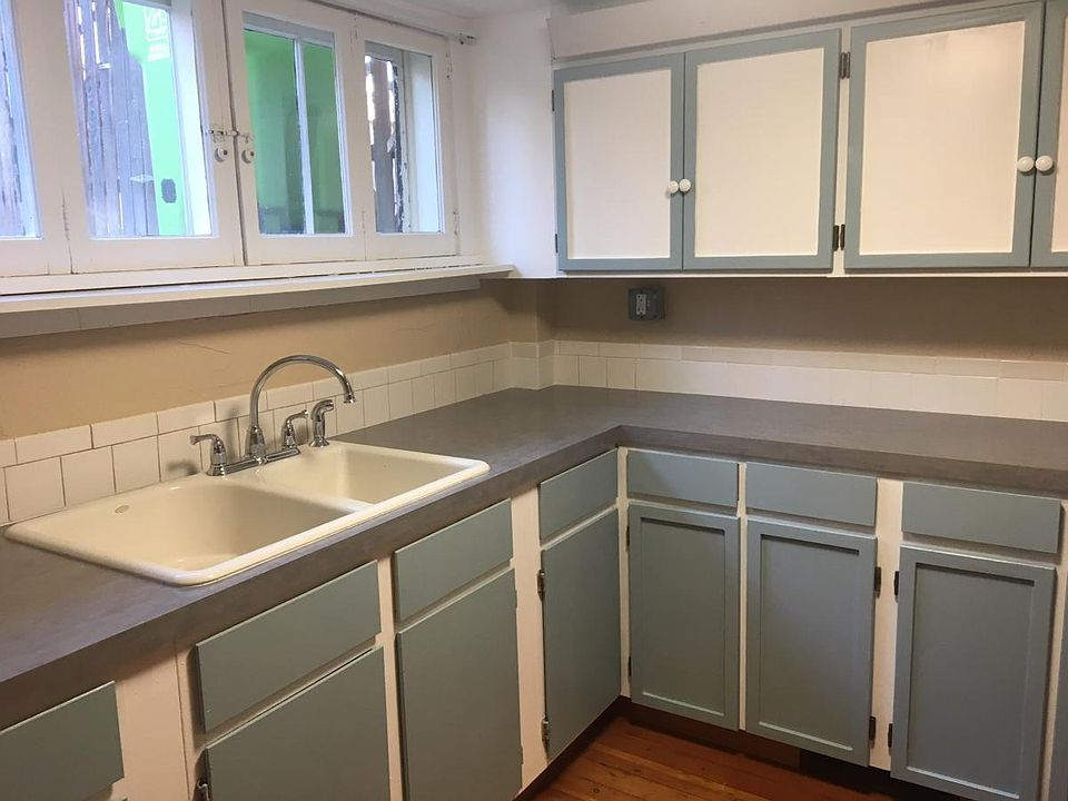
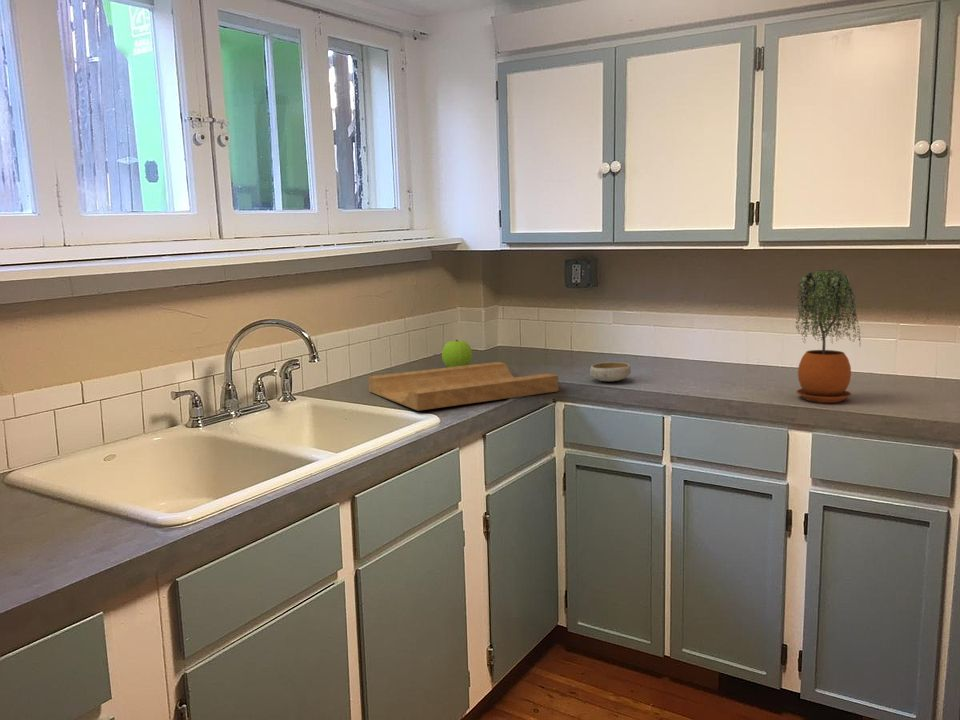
+ potted plant [795,269,862,404]
+ apple [441,339,473,368]
+ bowl [589,361,632,382]
+ cutting board [368,361,559,412]
